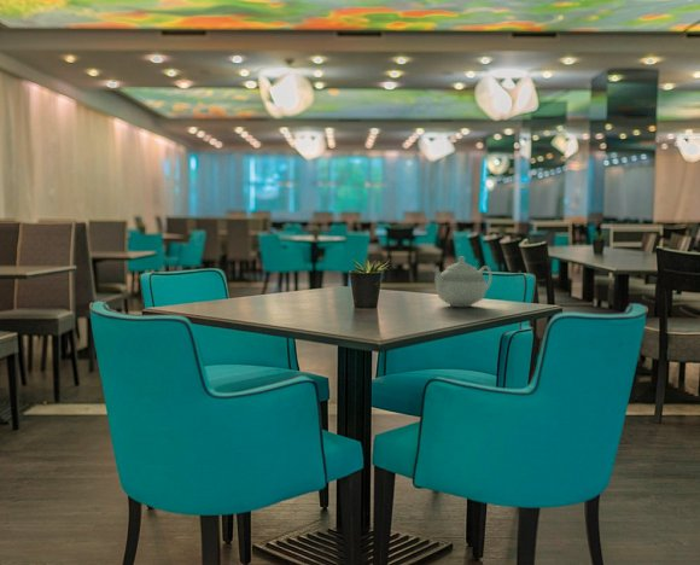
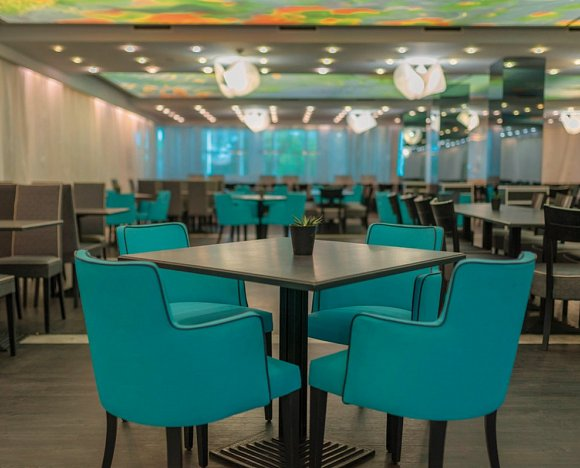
- teapot [432,256,494,308]
